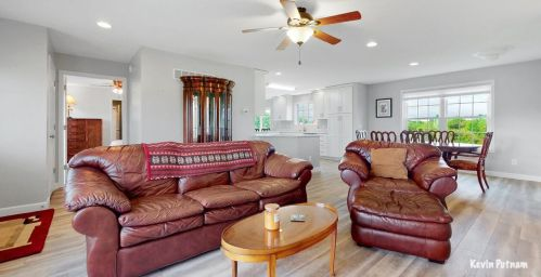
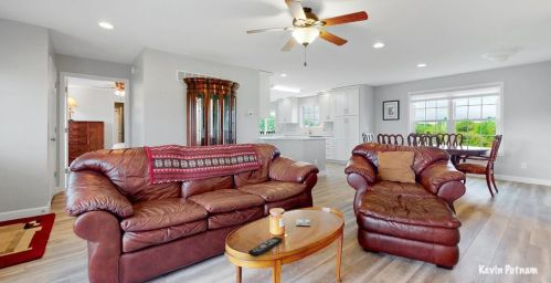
+ remote control [247,235,284,258]
